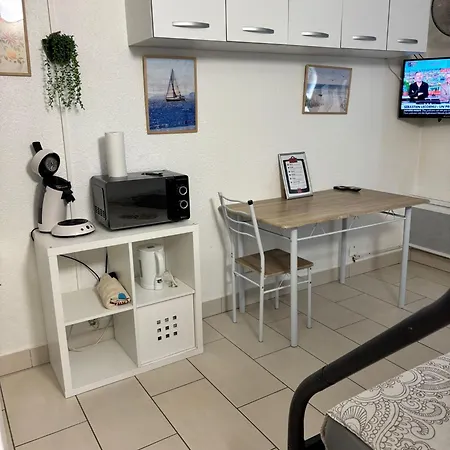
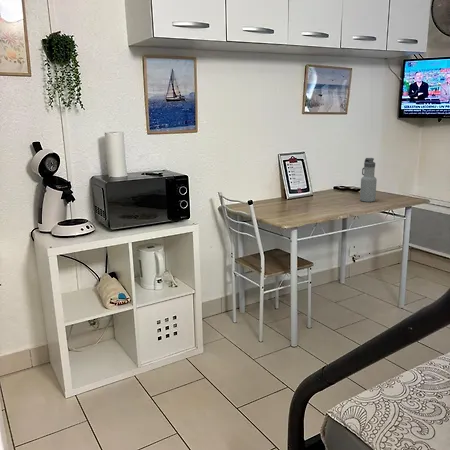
+ water bottle [359,157,378,203]
